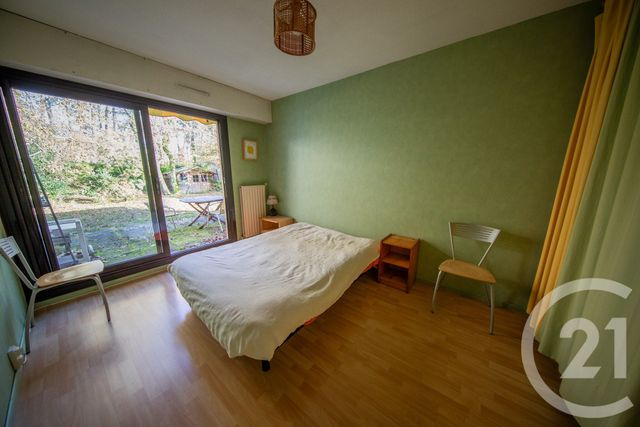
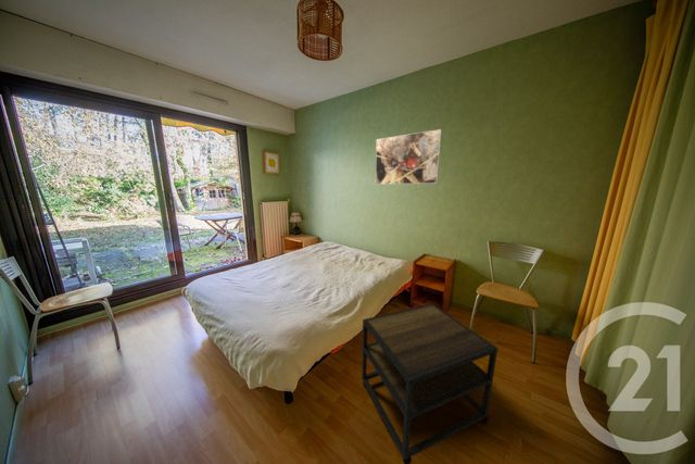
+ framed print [375,128,443,186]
+ side table [361,302,498,464]
